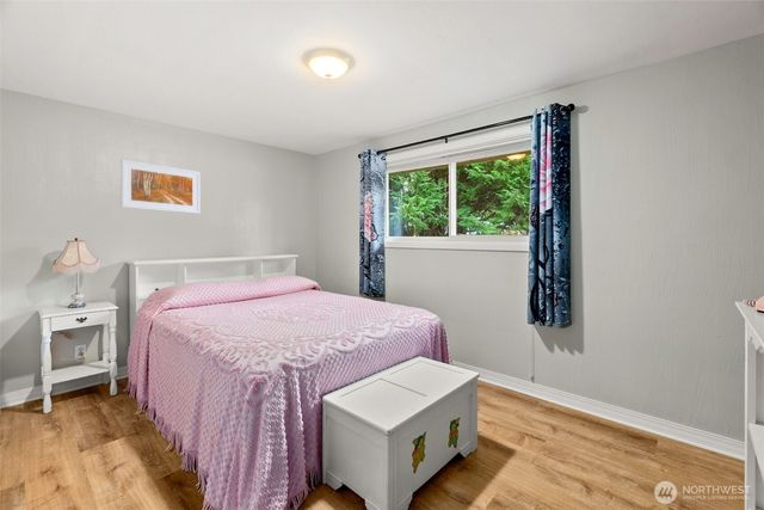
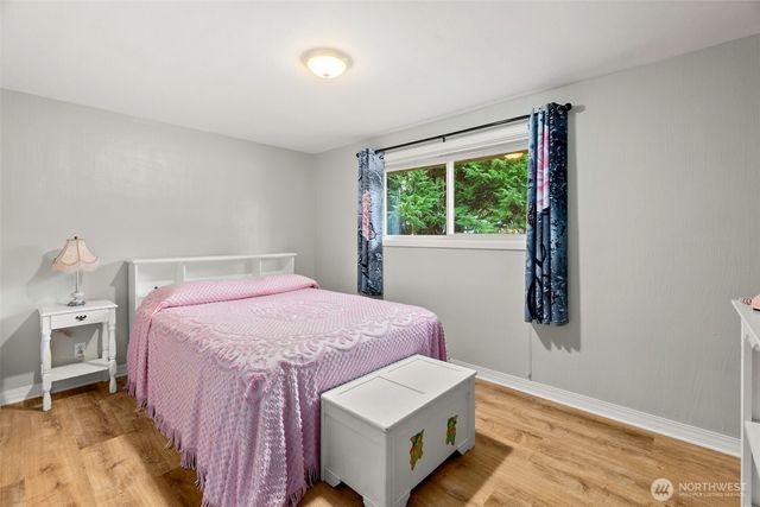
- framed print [121,159,202,215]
